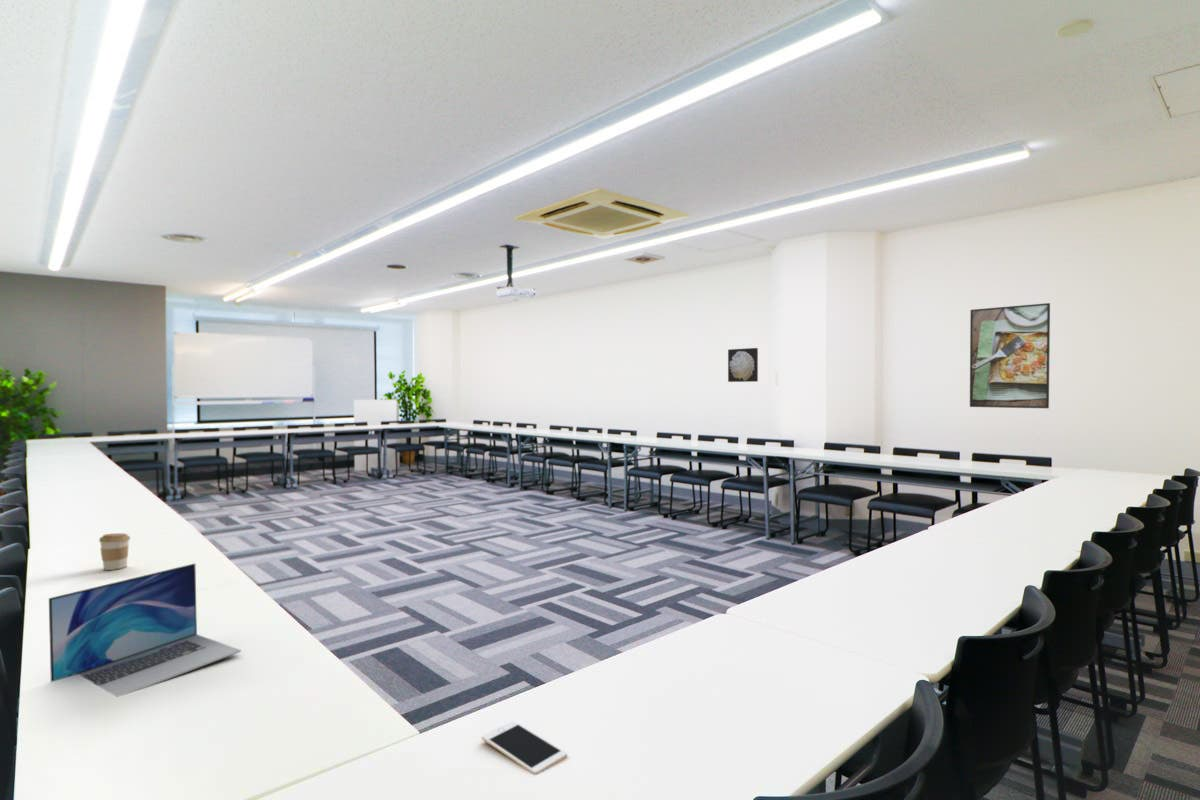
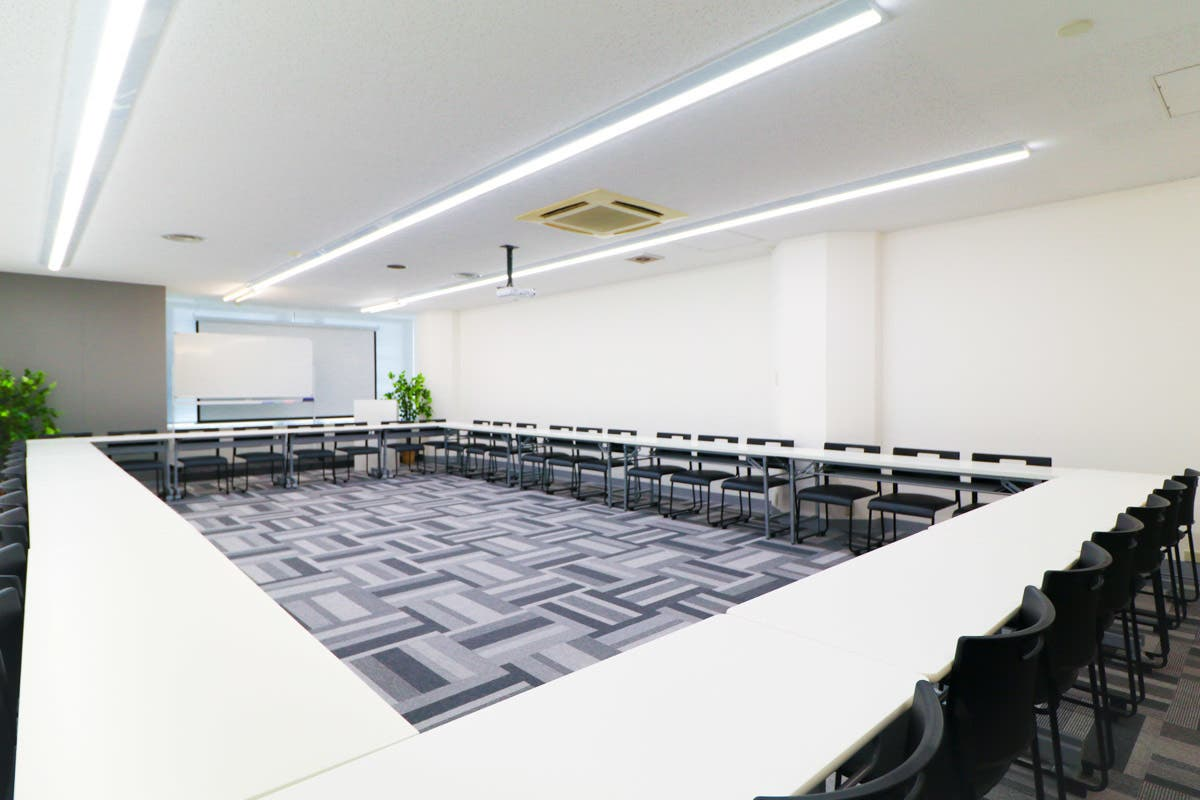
- coffee cup [98,533,131,571]
- laptop [48,562,242,698]
- wall art [727,347,759,383]
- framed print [969,302,1051,409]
- cell phone [481,719,568,775]
